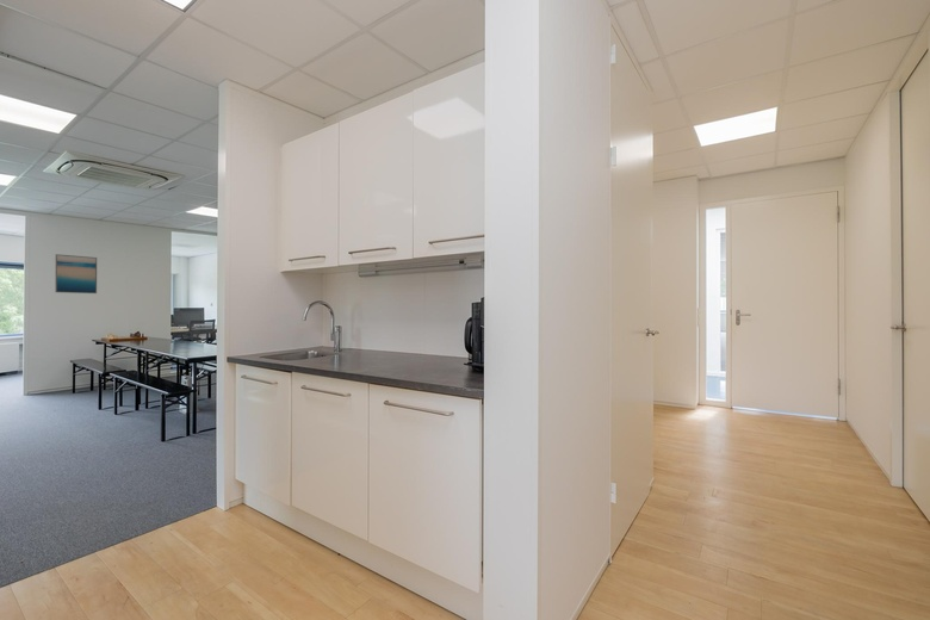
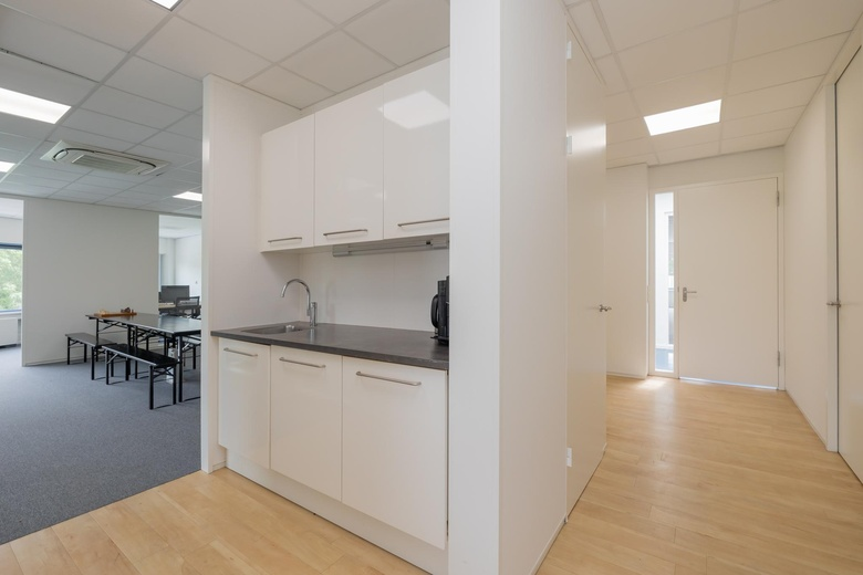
- wall art [54,253,98,294]
